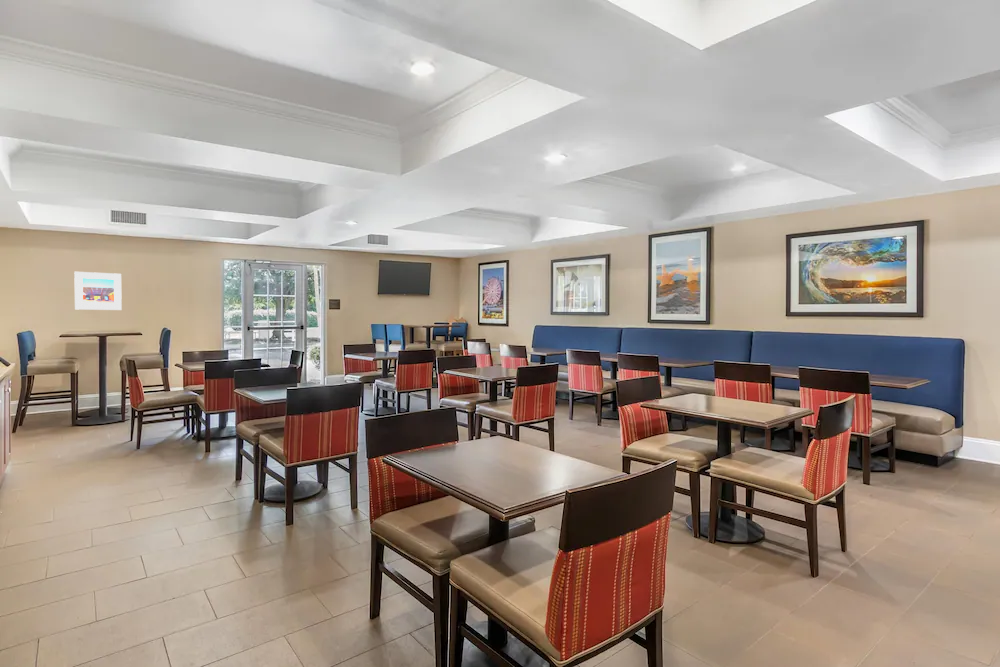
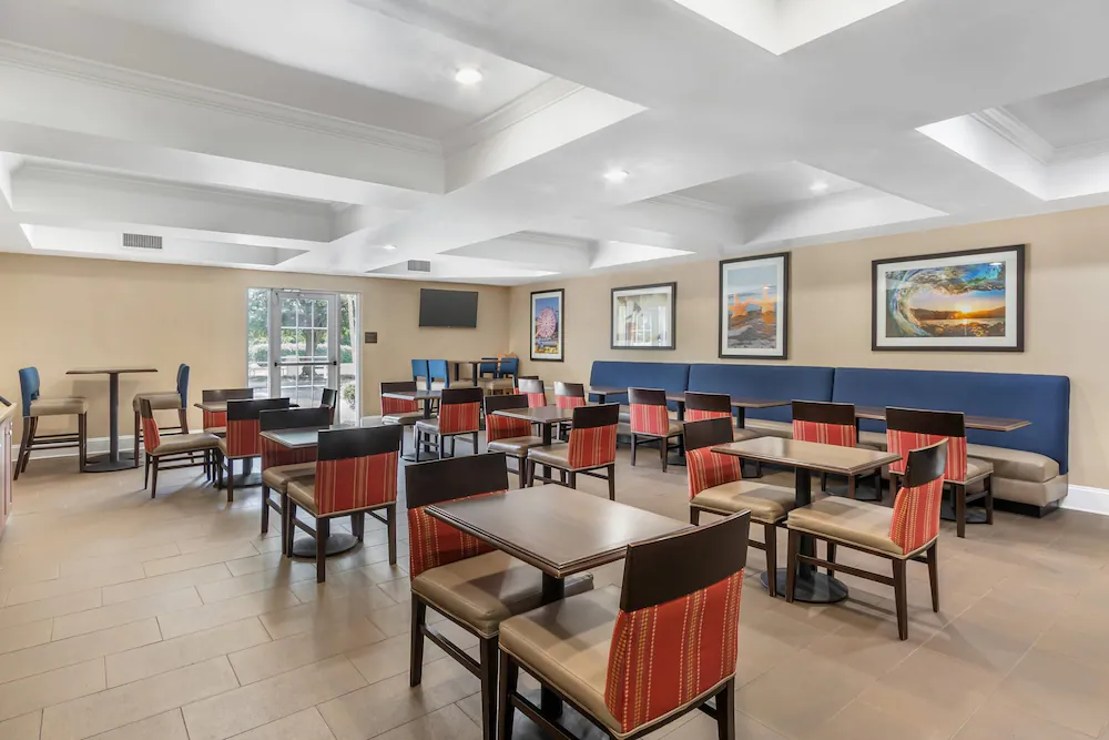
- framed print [73,271,123,311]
